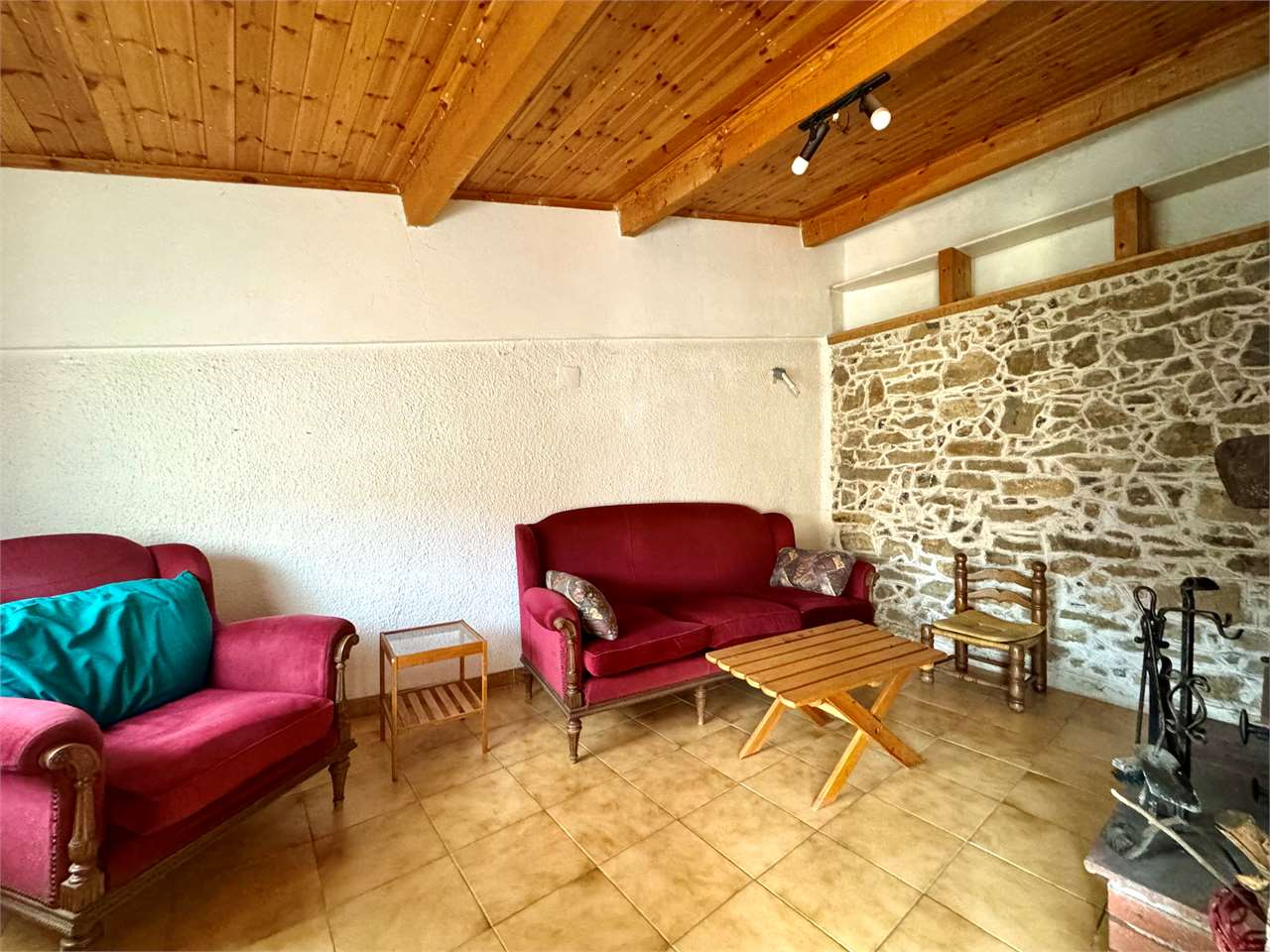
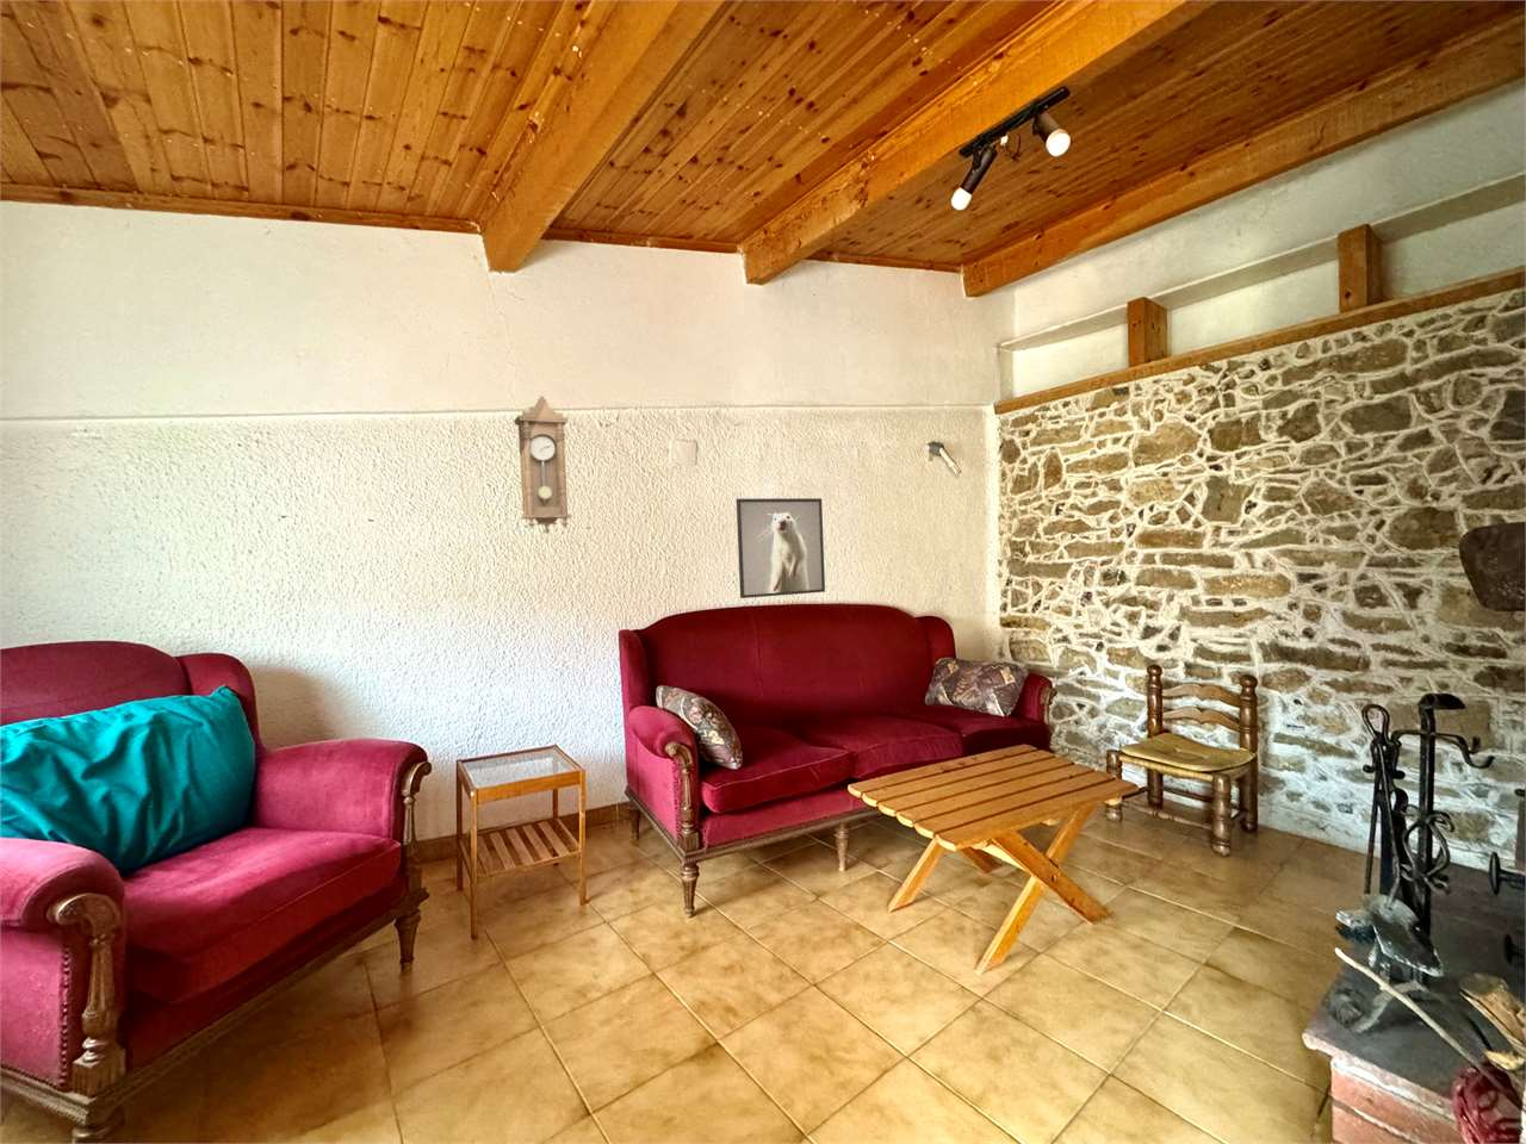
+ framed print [735,497,827,600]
+ pendulum clock [513,394,573,535]
